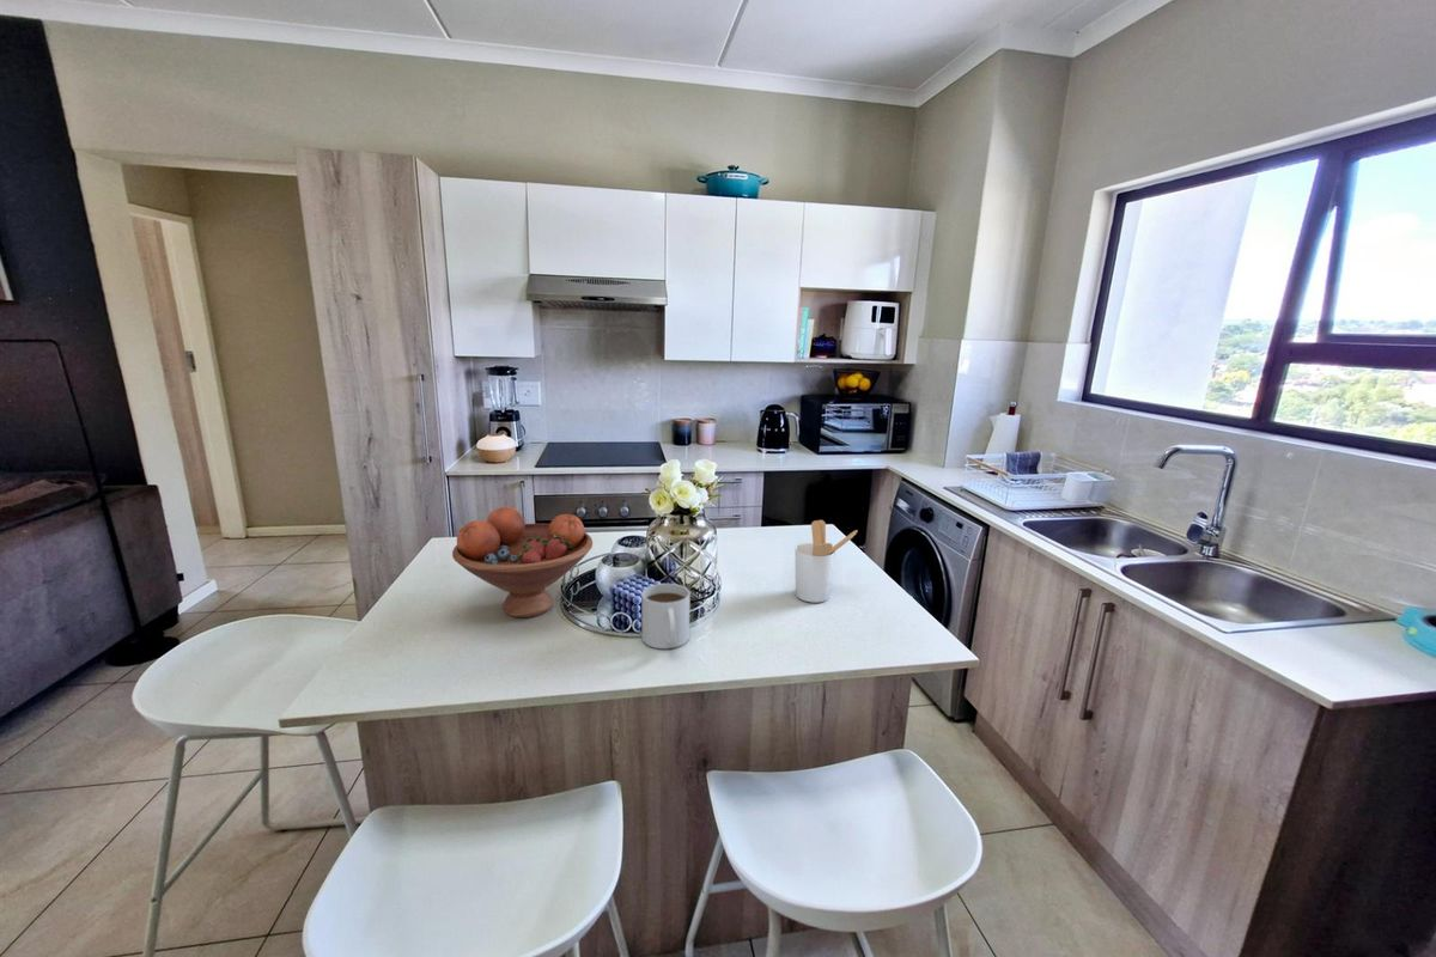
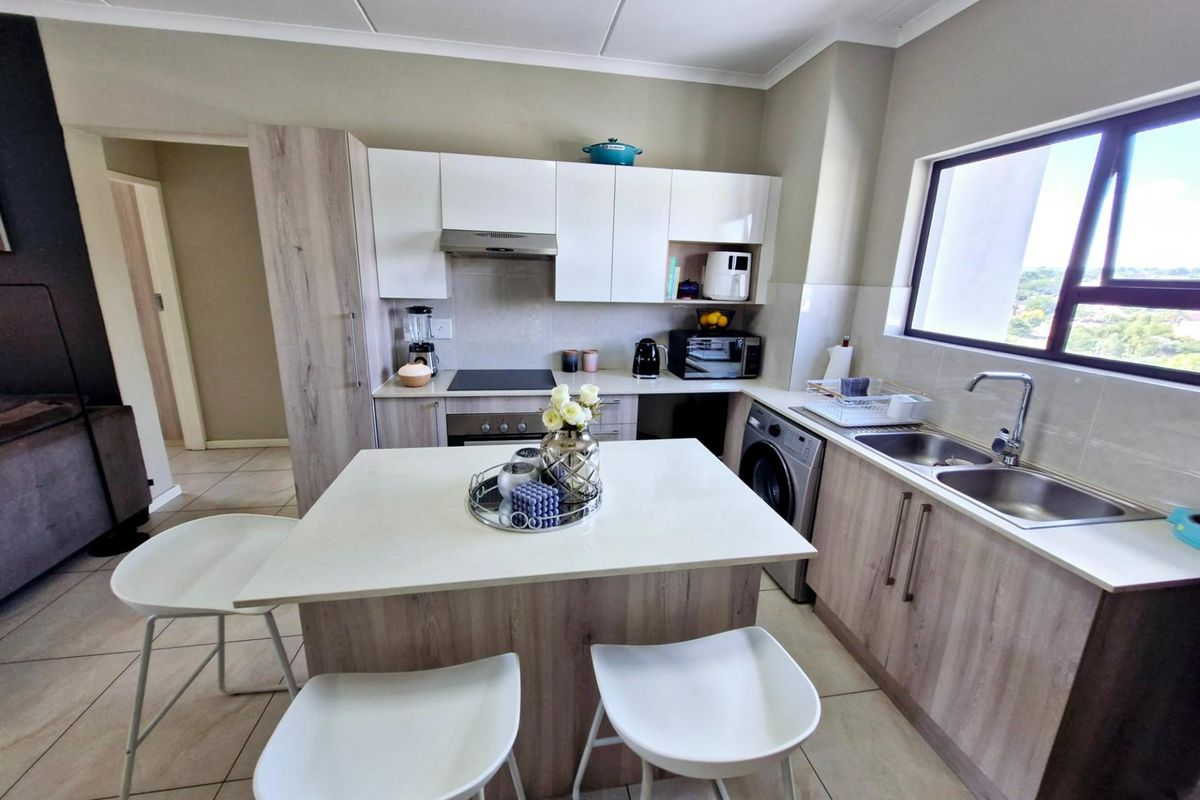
- utensil holder [793,519,858,604]
- fruit bowl [451,506,594,618]
- mug [640,583,690,650]
